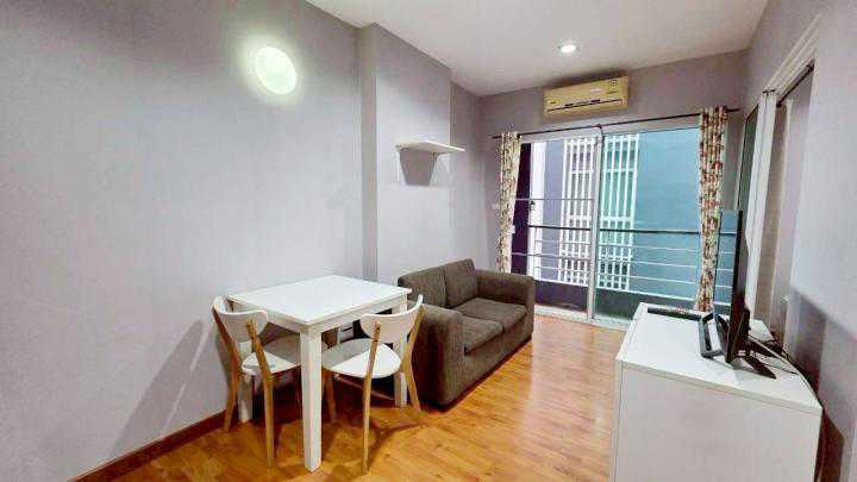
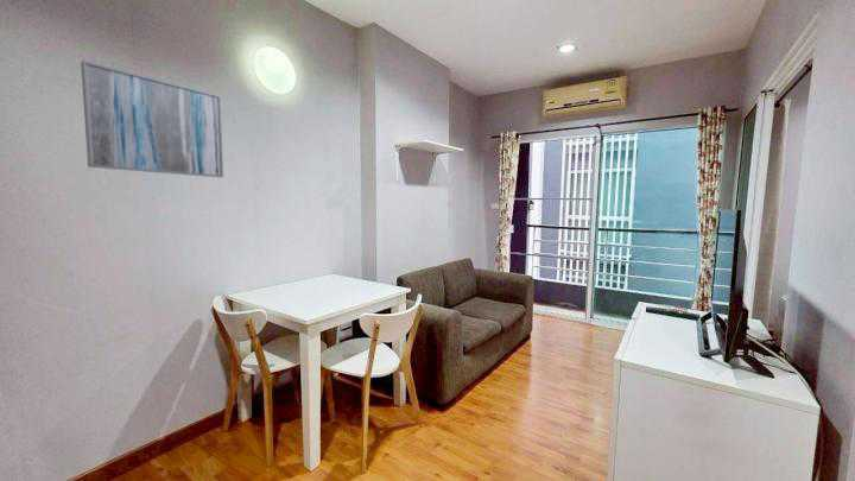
+ wall art [80,59,224,178]
